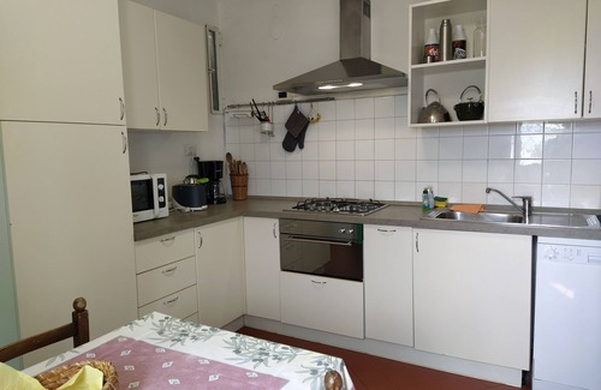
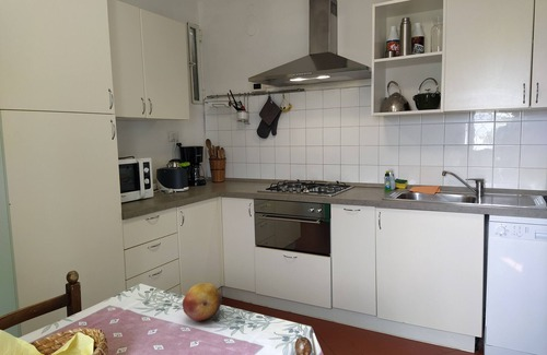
+ fruit [182,282,223,322]
